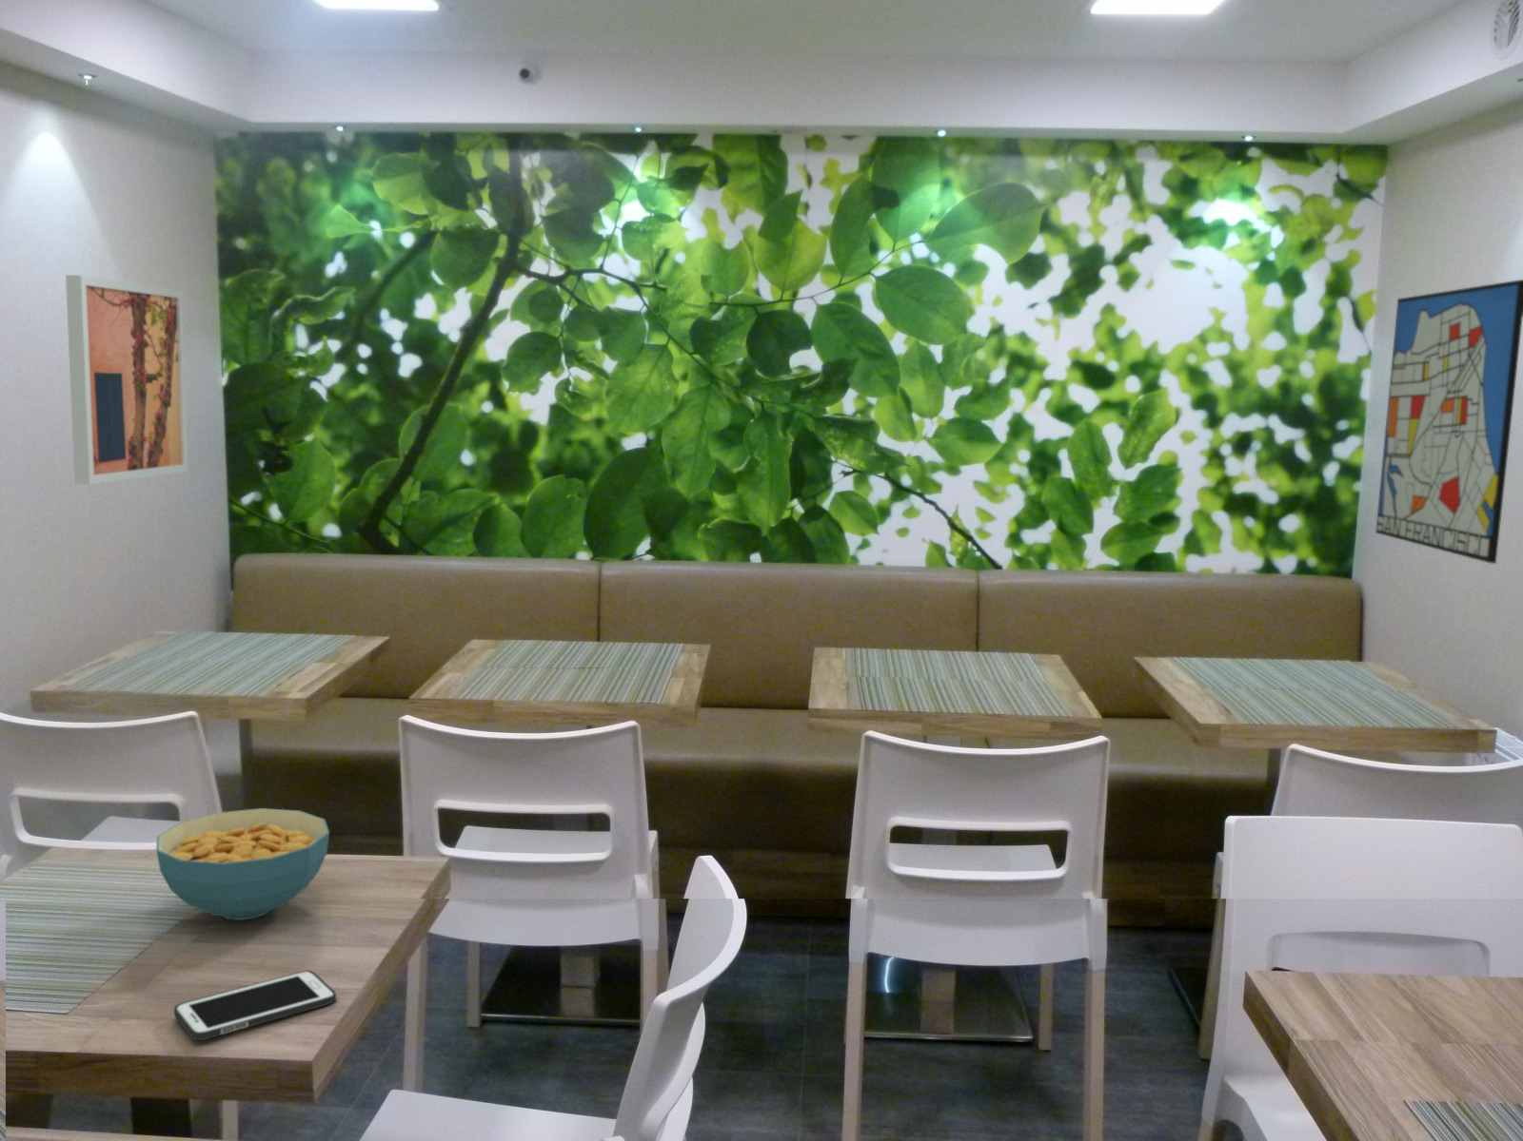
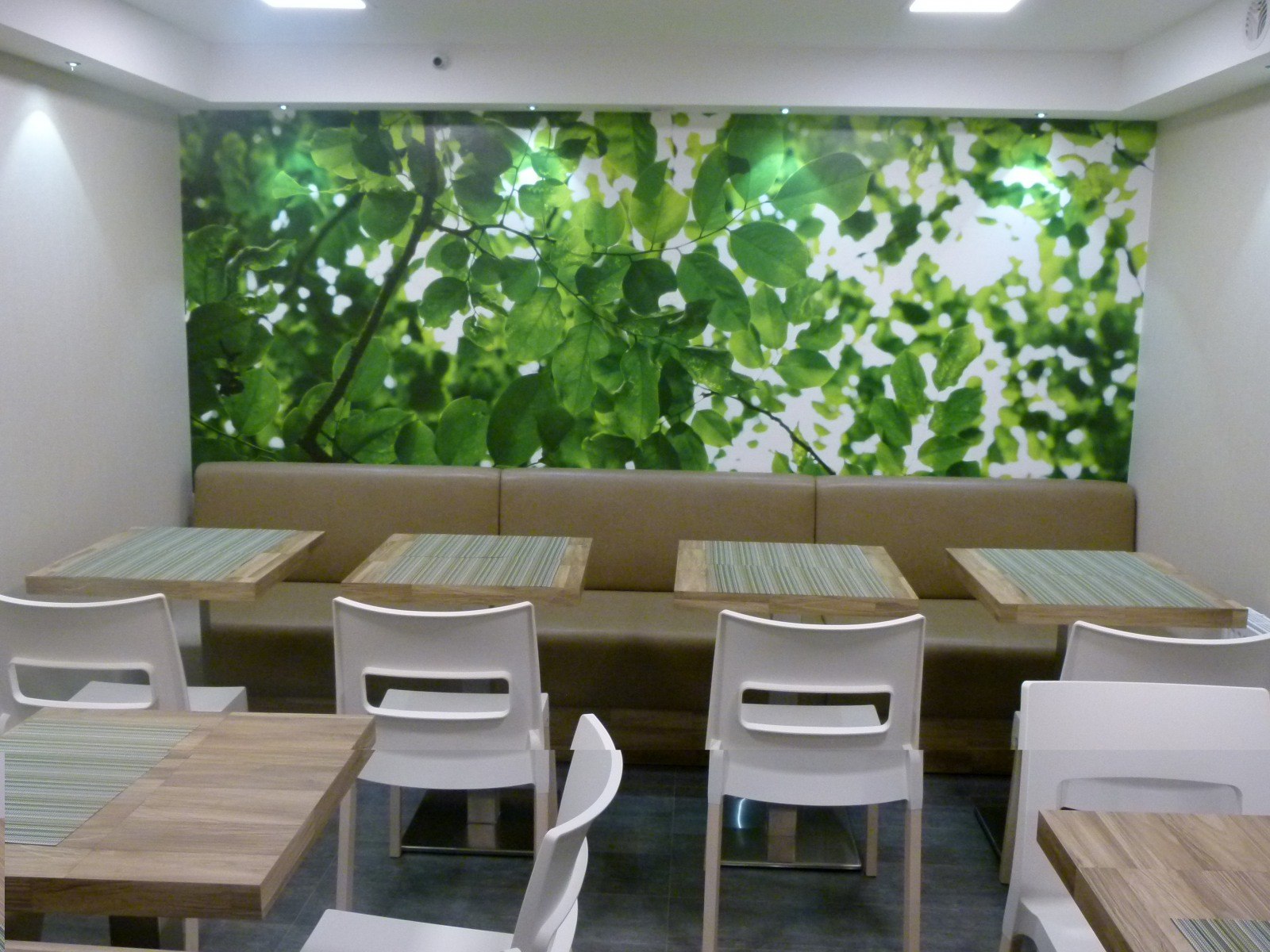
- cereal bowl [155,808,330,922]
- wall art [65,273,189,485]
- cell phone [173,970,337,1042]
- wall art [1374,278,1523,565]
